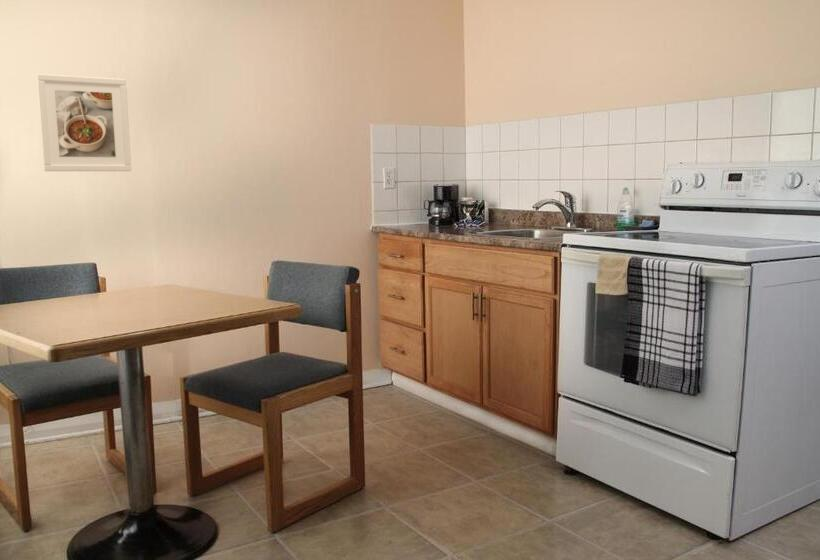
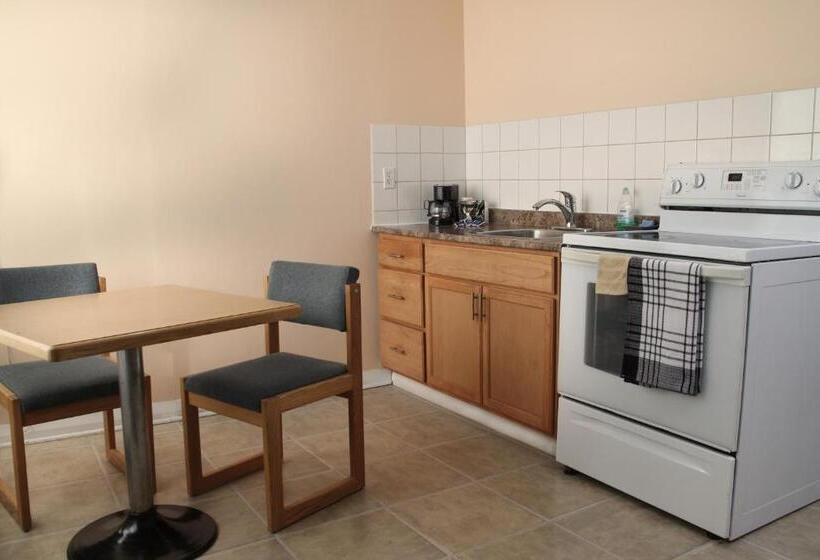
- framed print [36,73,132,172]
